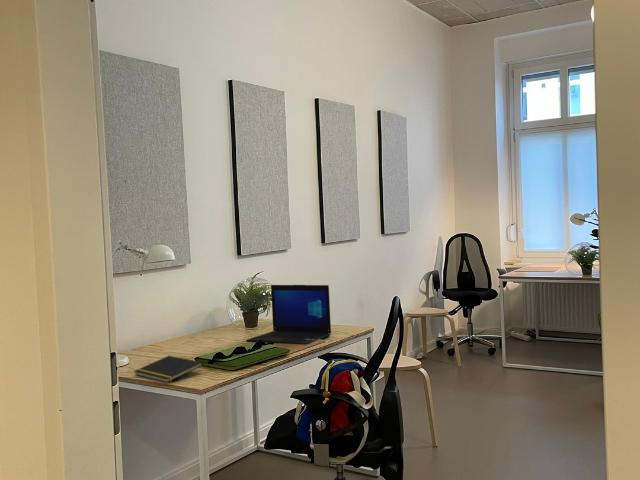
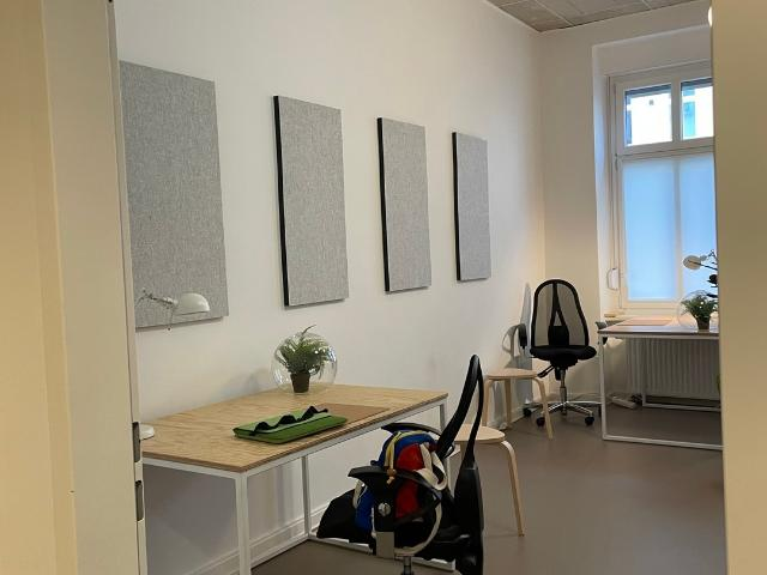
- notepad [133,355,204,383]
- laptop [246,284,332,346]
